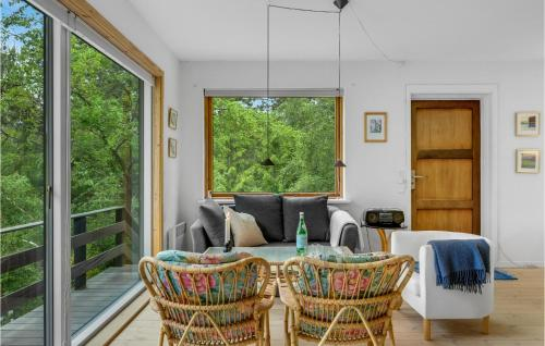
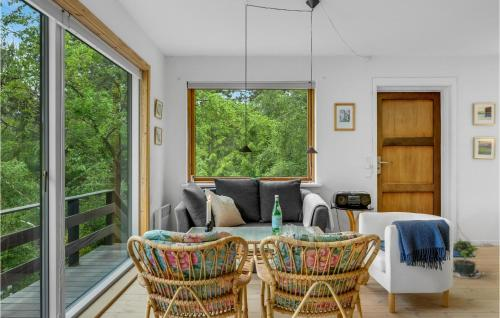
+ potted plant [452,236,482,280]
